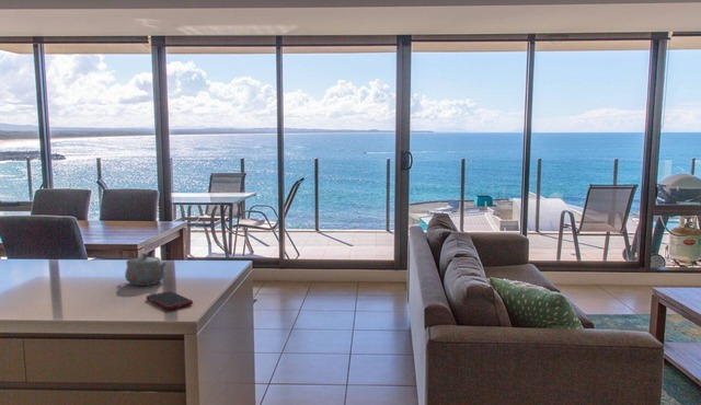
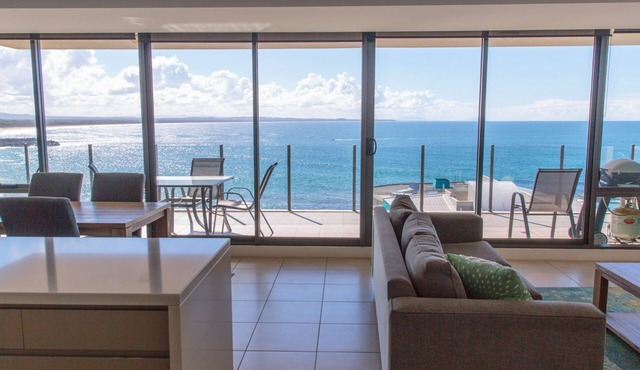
- cell phone [146,290,194,311]
- teapot [124,252,168,287]
